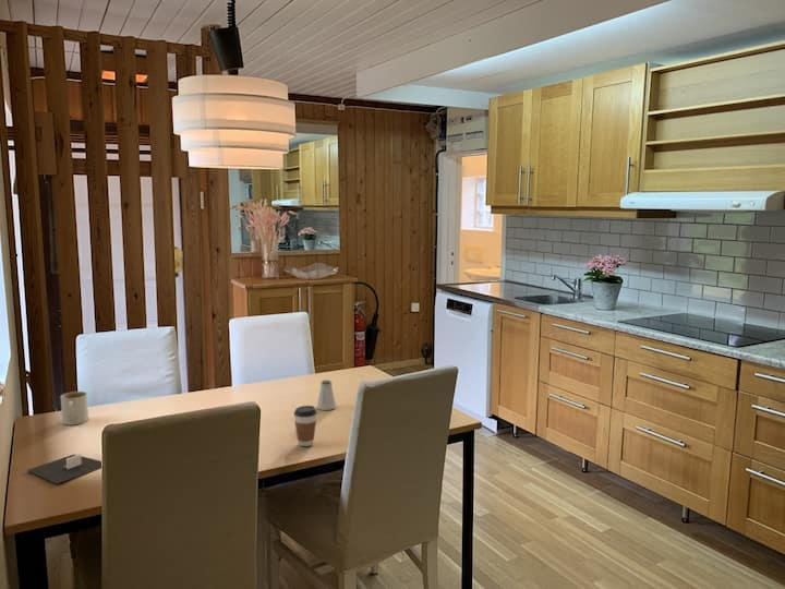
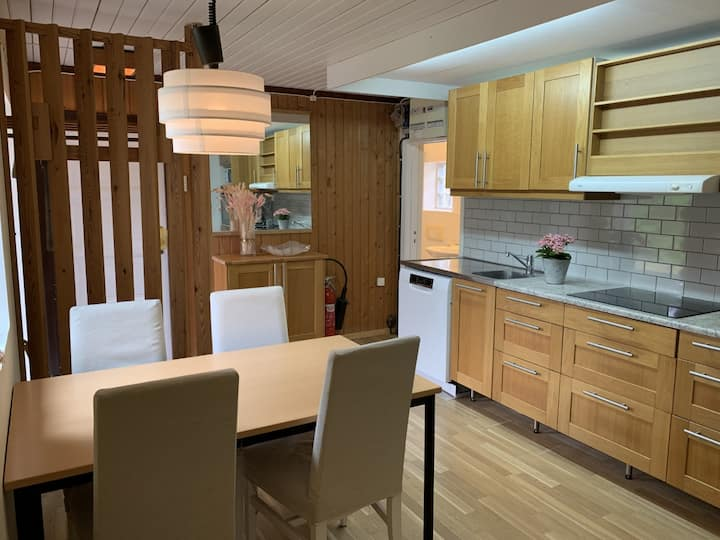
- napkin holder [26,453,102,484]
- mug [60,390,89,426]
- coffee cup [293,405,318,447]
- saltshaker [316,378,337,411]
